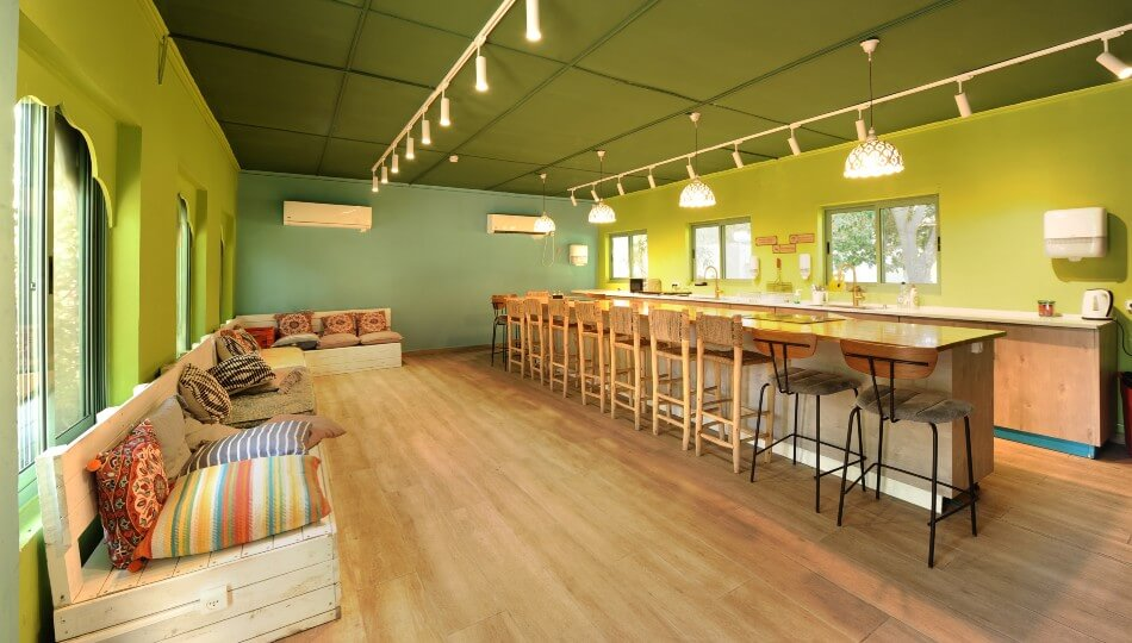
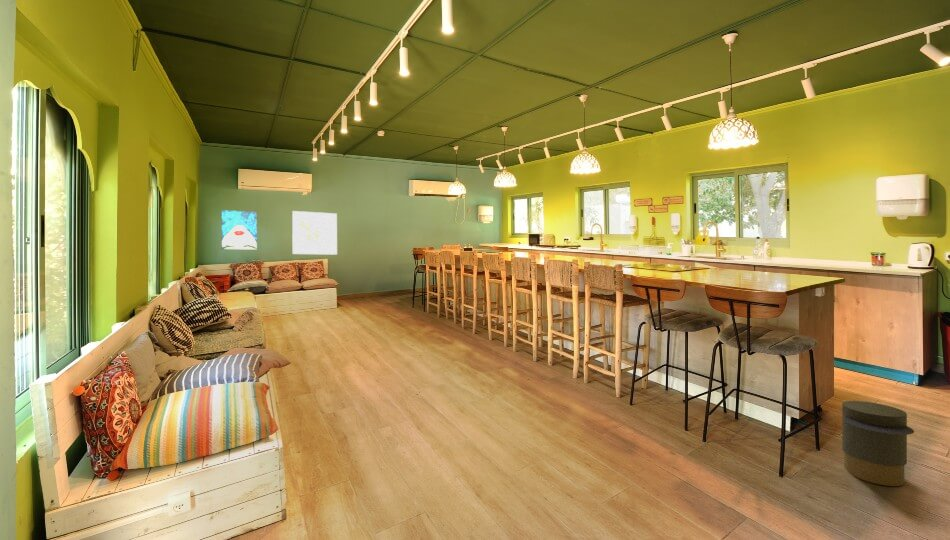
+ trash can [841,400,915,487]
+ wall art [291,210,338,256]
+ wall art [221,209,258,251]
